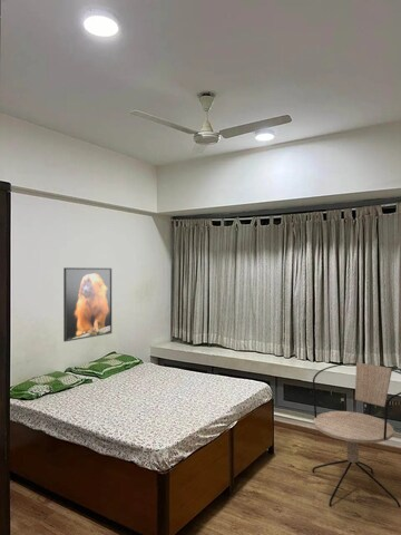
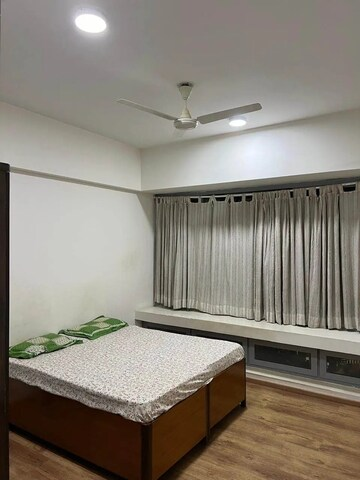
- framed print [62,266,113,342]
- office chair [311,361,401,508]
